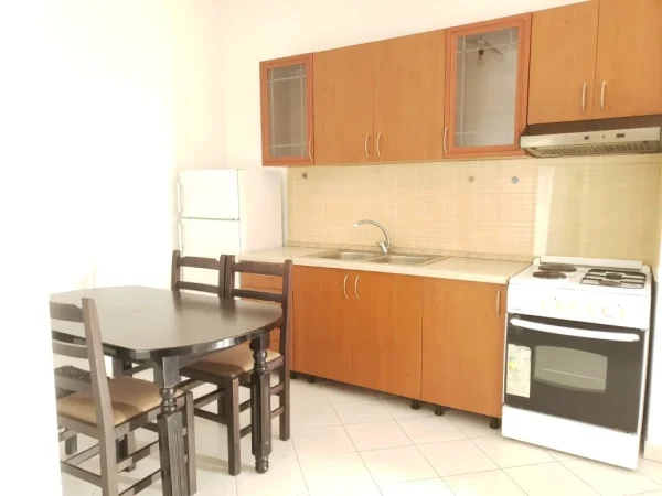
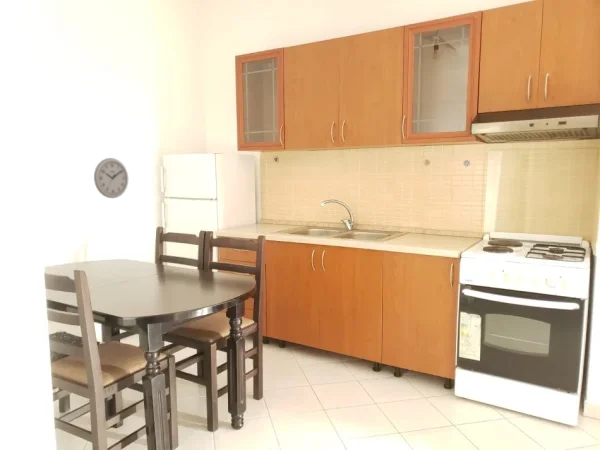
+ wall clock [93,157,129,199]
